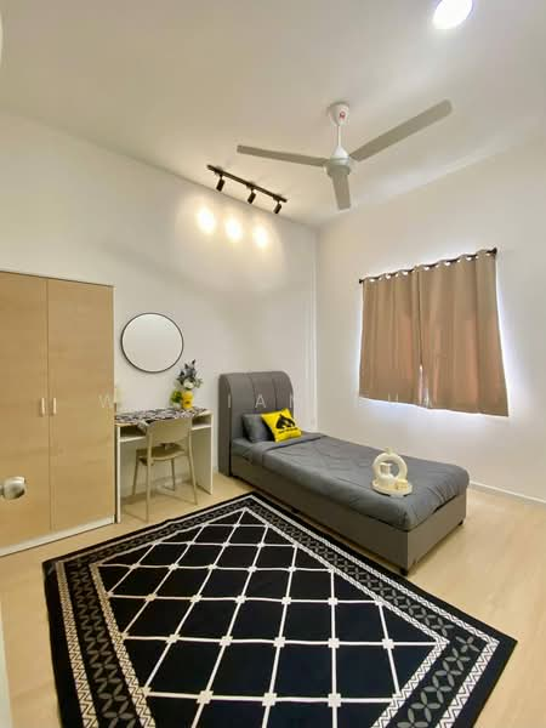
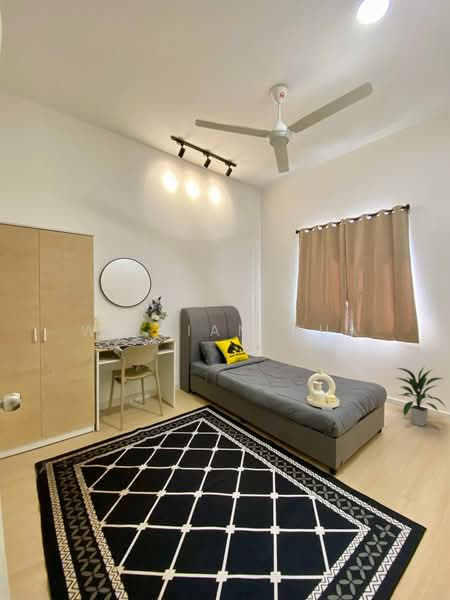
+ indoor plant [396,365,448,427]
